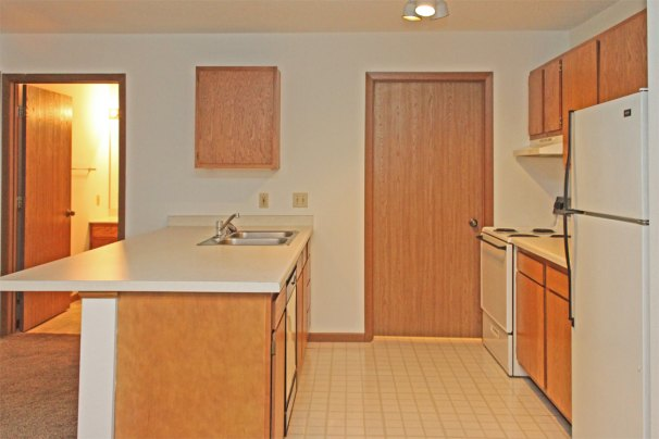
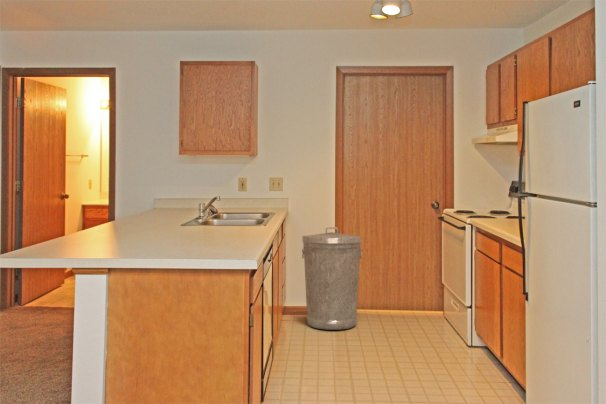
+ trash can [301,226,363,331]
